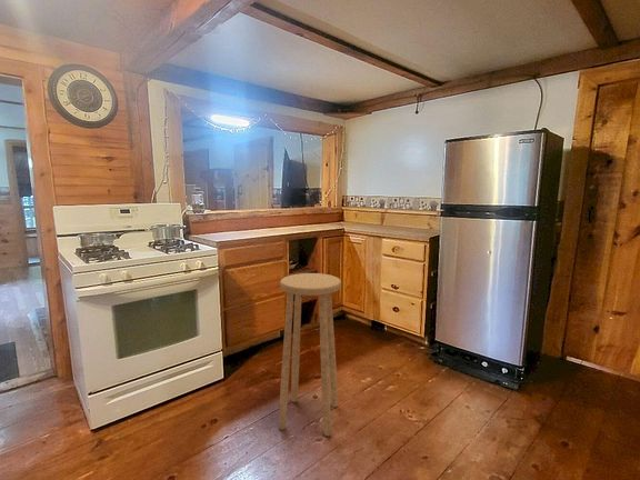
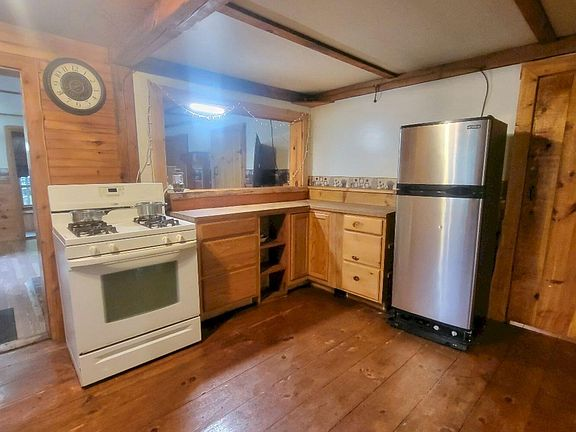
- stool [278,272,342,437]
